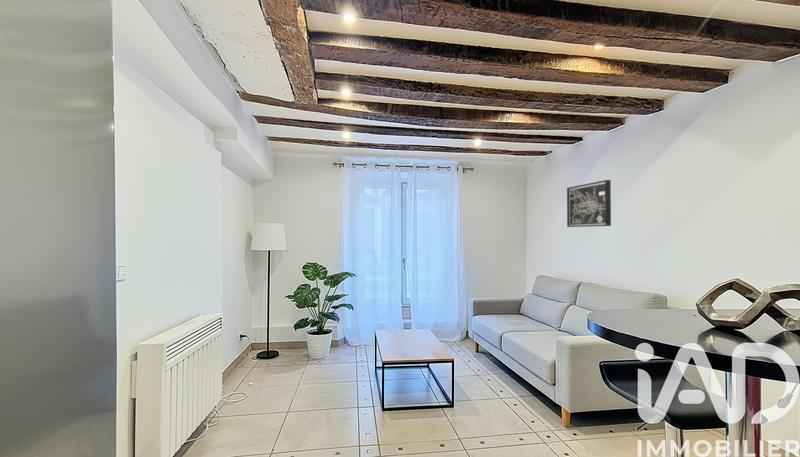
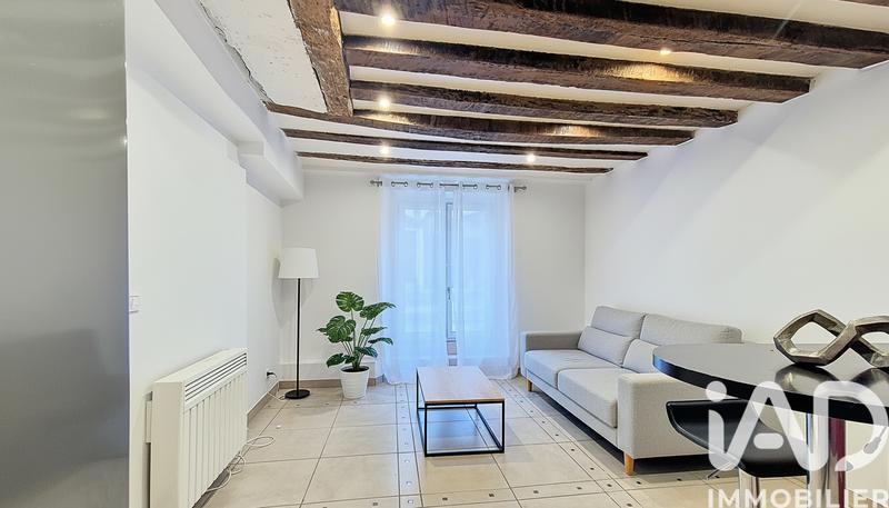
- wall art [566,179,612,228]
